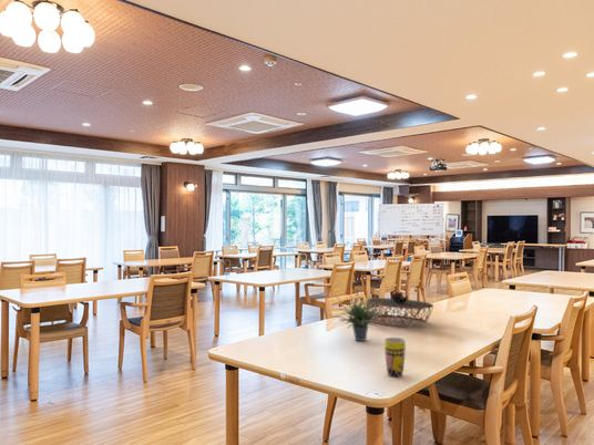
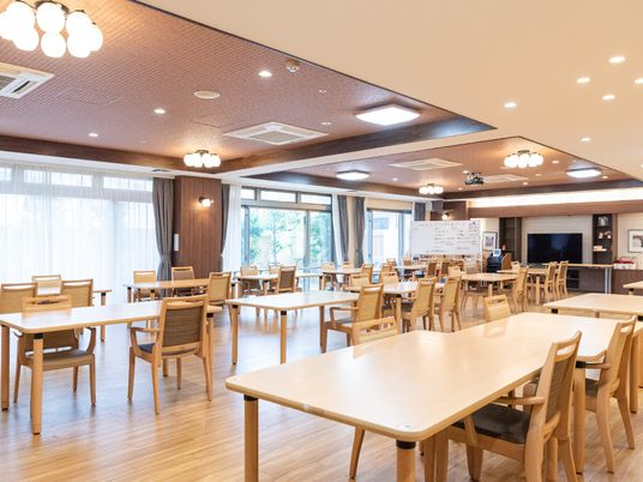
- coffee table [368,291,434,329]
- mug [383,337,407,377]
- potted plant [329,289,385,342]
